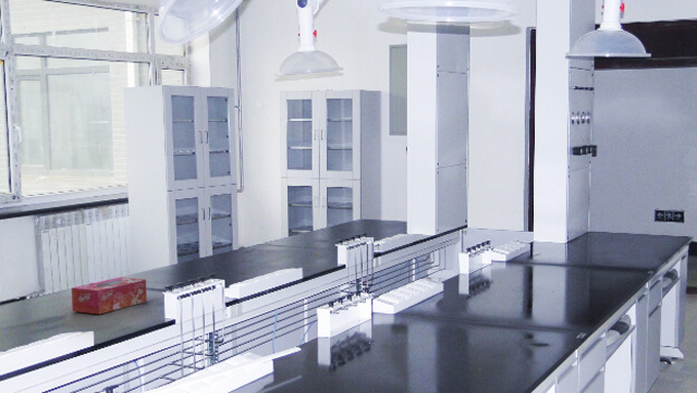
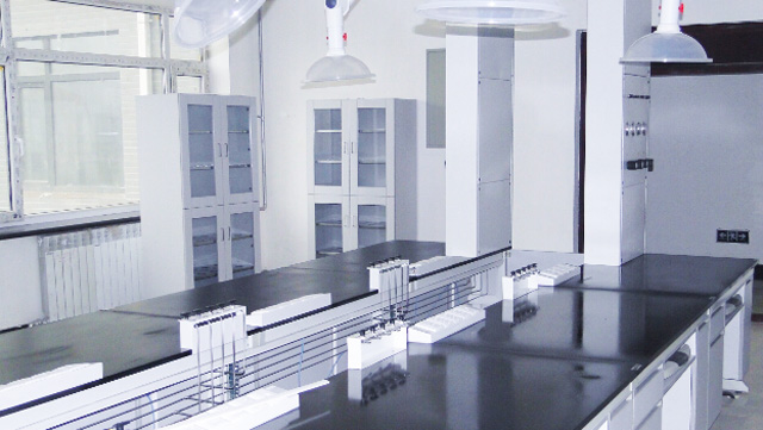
- tissue box [71,277,148,316]
